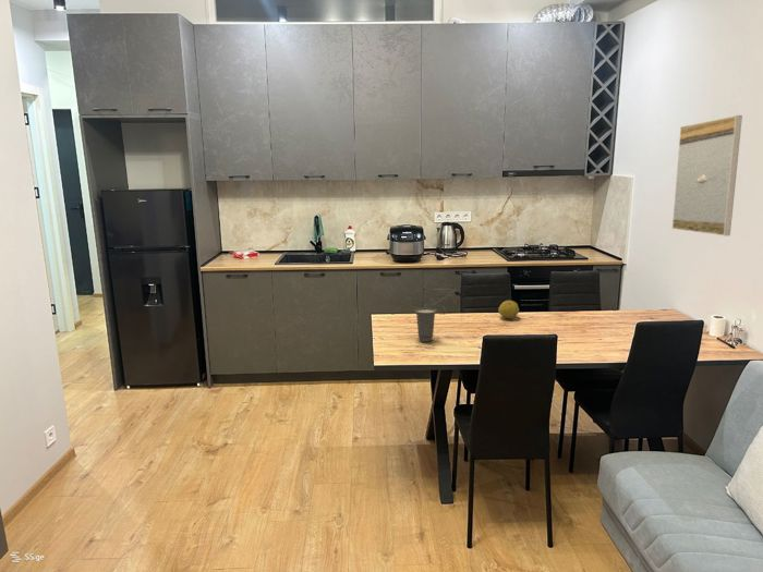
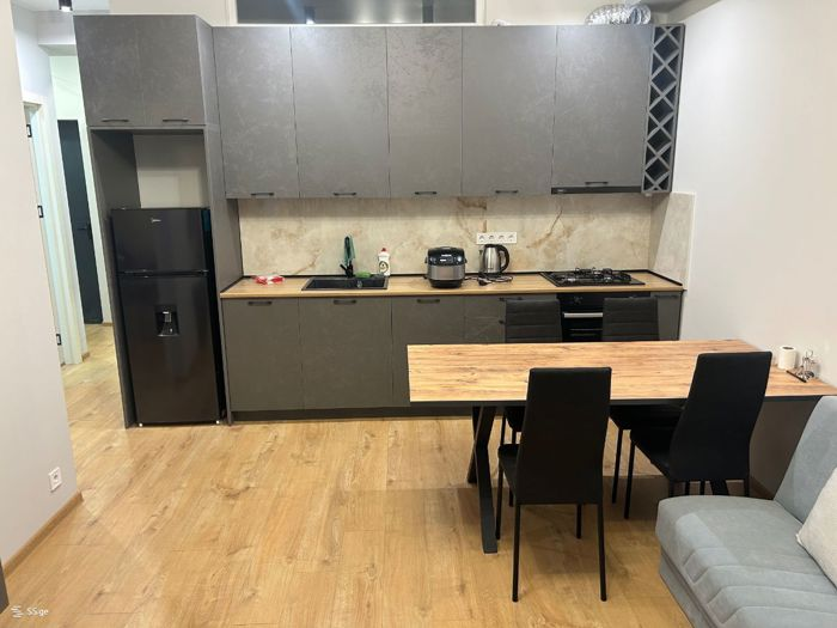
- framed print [671,114,743,236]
- fruit [497,300,520,319]
- cup [414,307,438,343]
